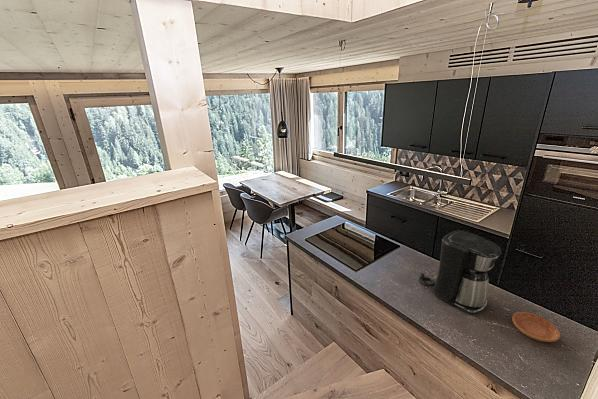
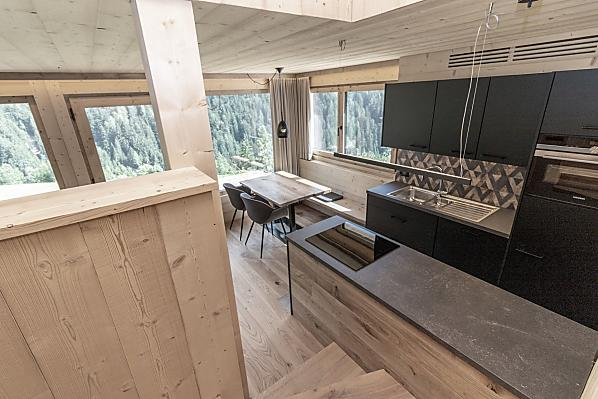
- coffee maker [418,229,503,314]
- saucer [511,311,561,343]
